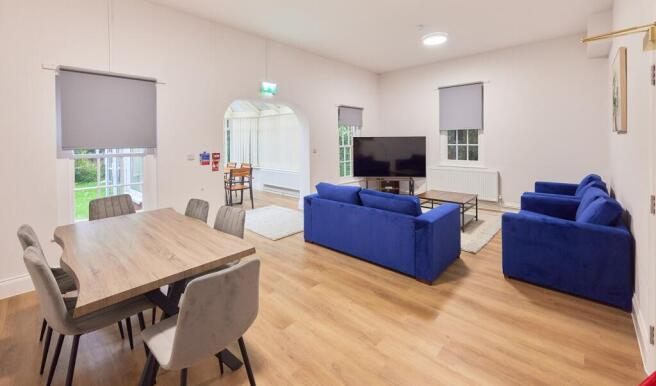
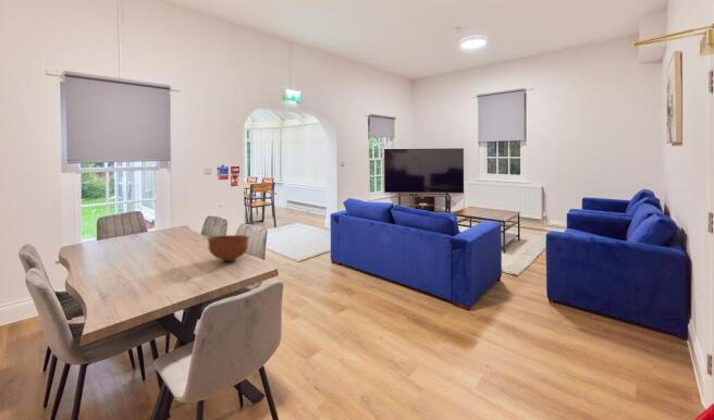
+ bowl [206,234,250,262]
